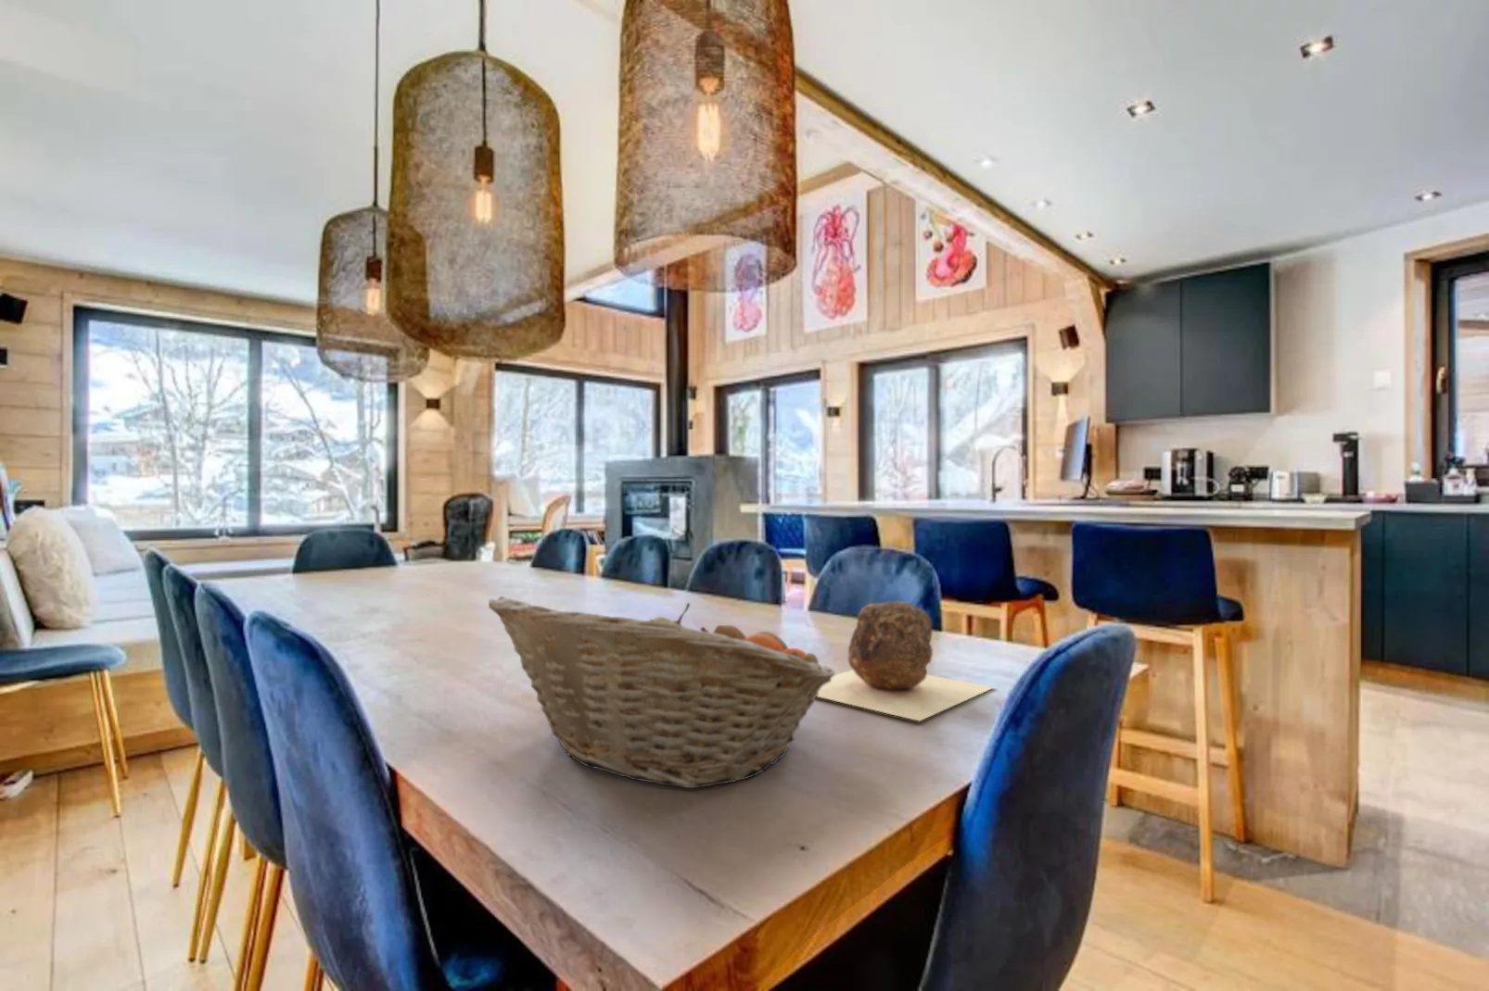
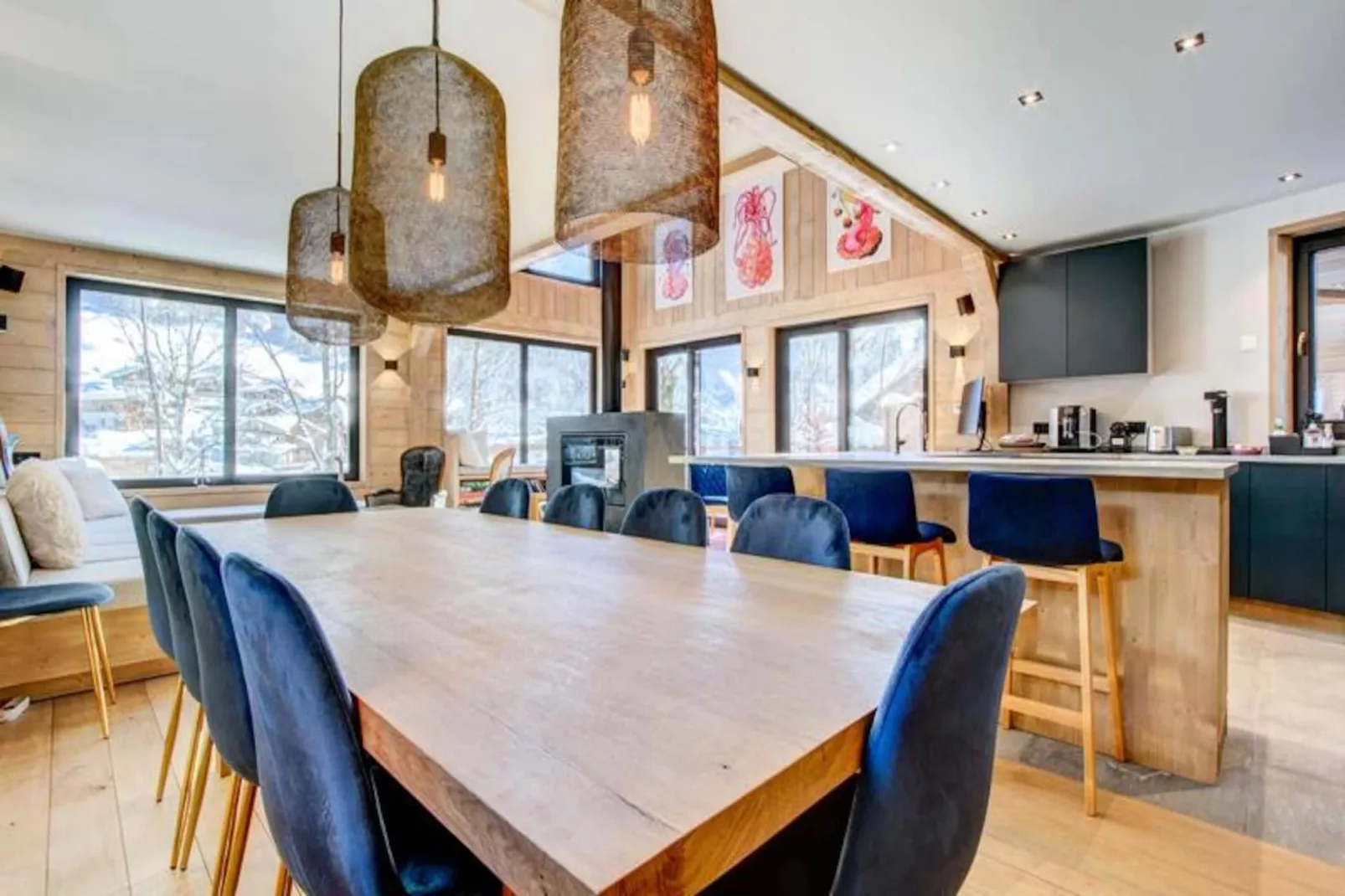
- rock [817,601,995,722]
- fruit basket [488,595,836,789]
